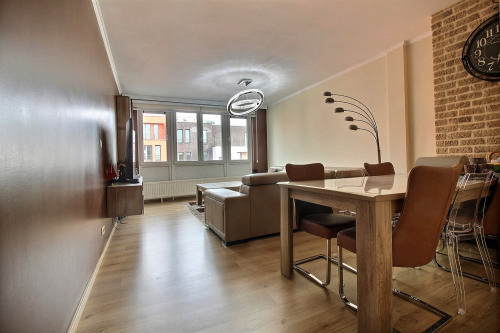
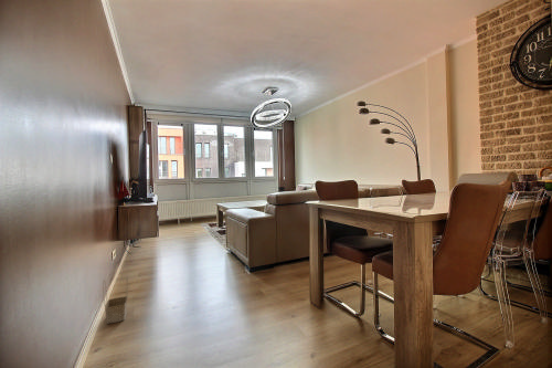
+ basket [102,276,129,325]
